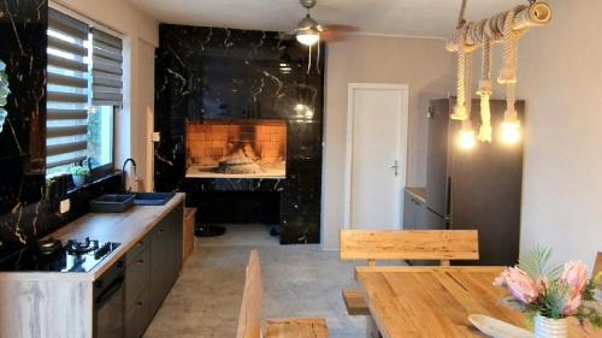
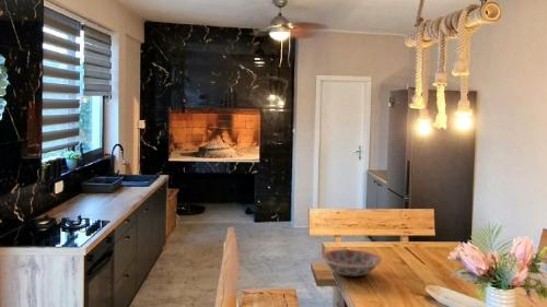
+ ceramic bowl [321,248,383,278]
